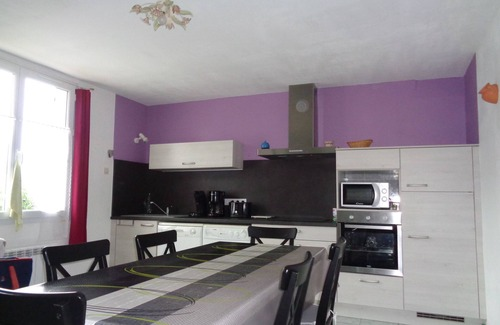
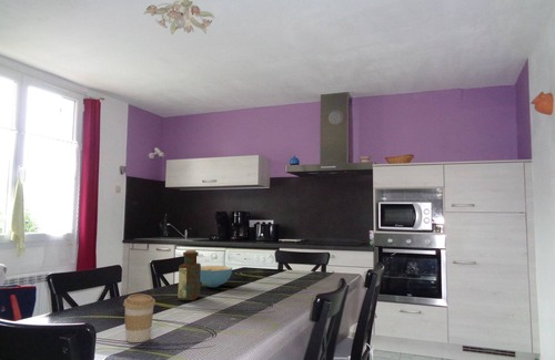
+ bottle [176,249,202,301]
+ coffee cup [122,294,157,343]
+ cereal bowl [200,265,233,288]
